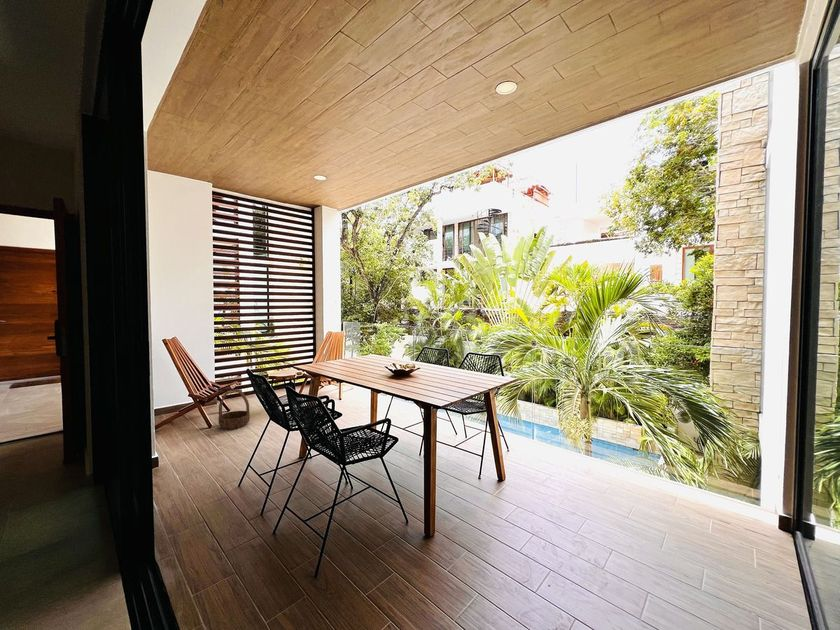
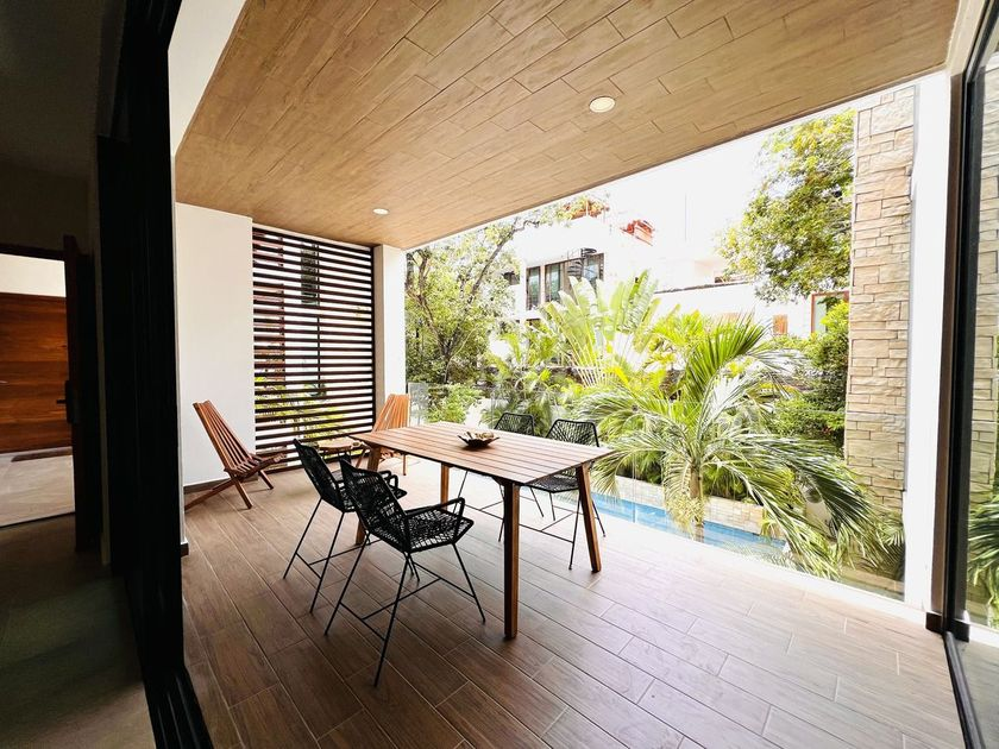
- basket [218,389,251,430]
